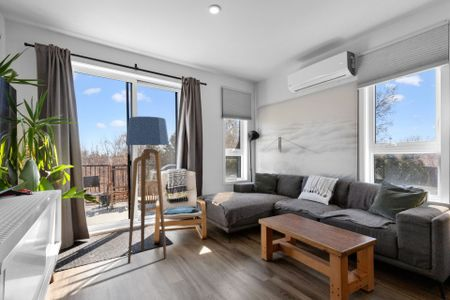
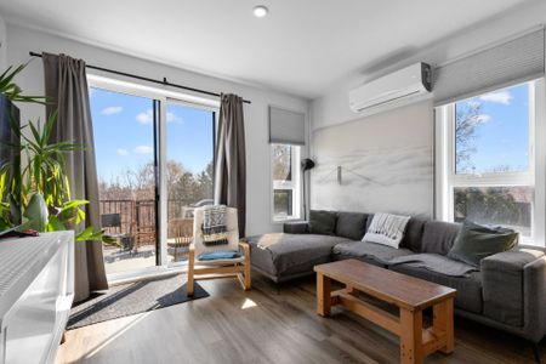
- floor lamp [125,115,170,265]
